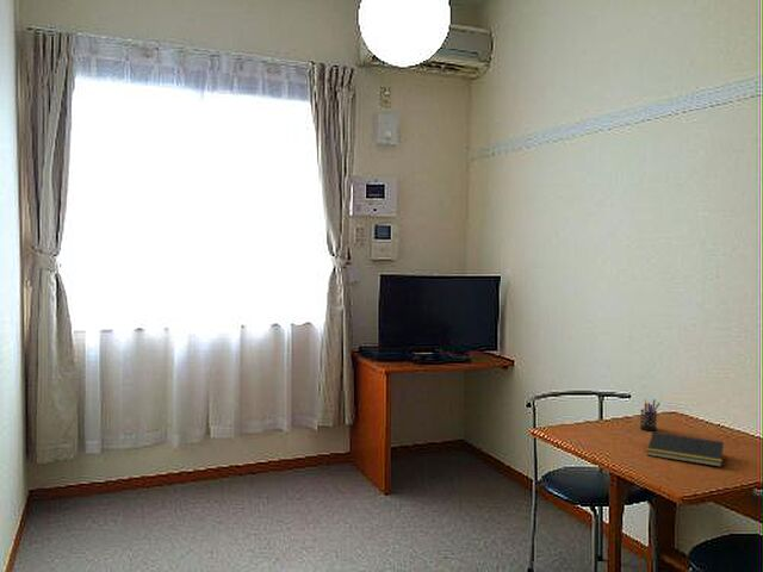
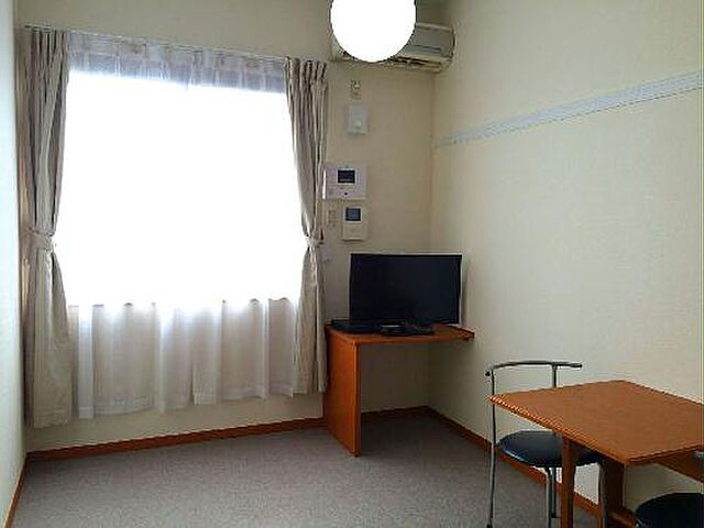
- pen holder [639,398,662,433]
- notepad [645,431,725,468]
